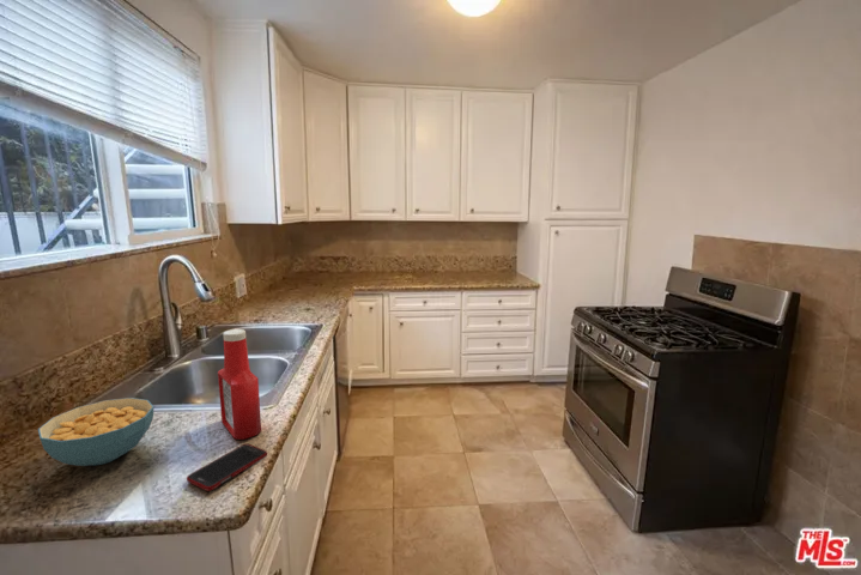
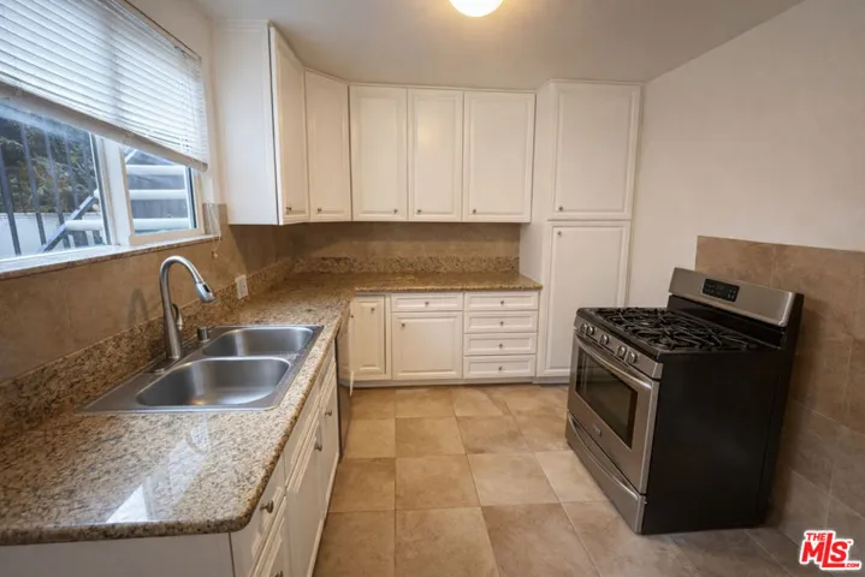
- cereal bowl [37,397,154,467]
- cell phone [186,443,268,492]
- soap bottle [217,328,262,441]
